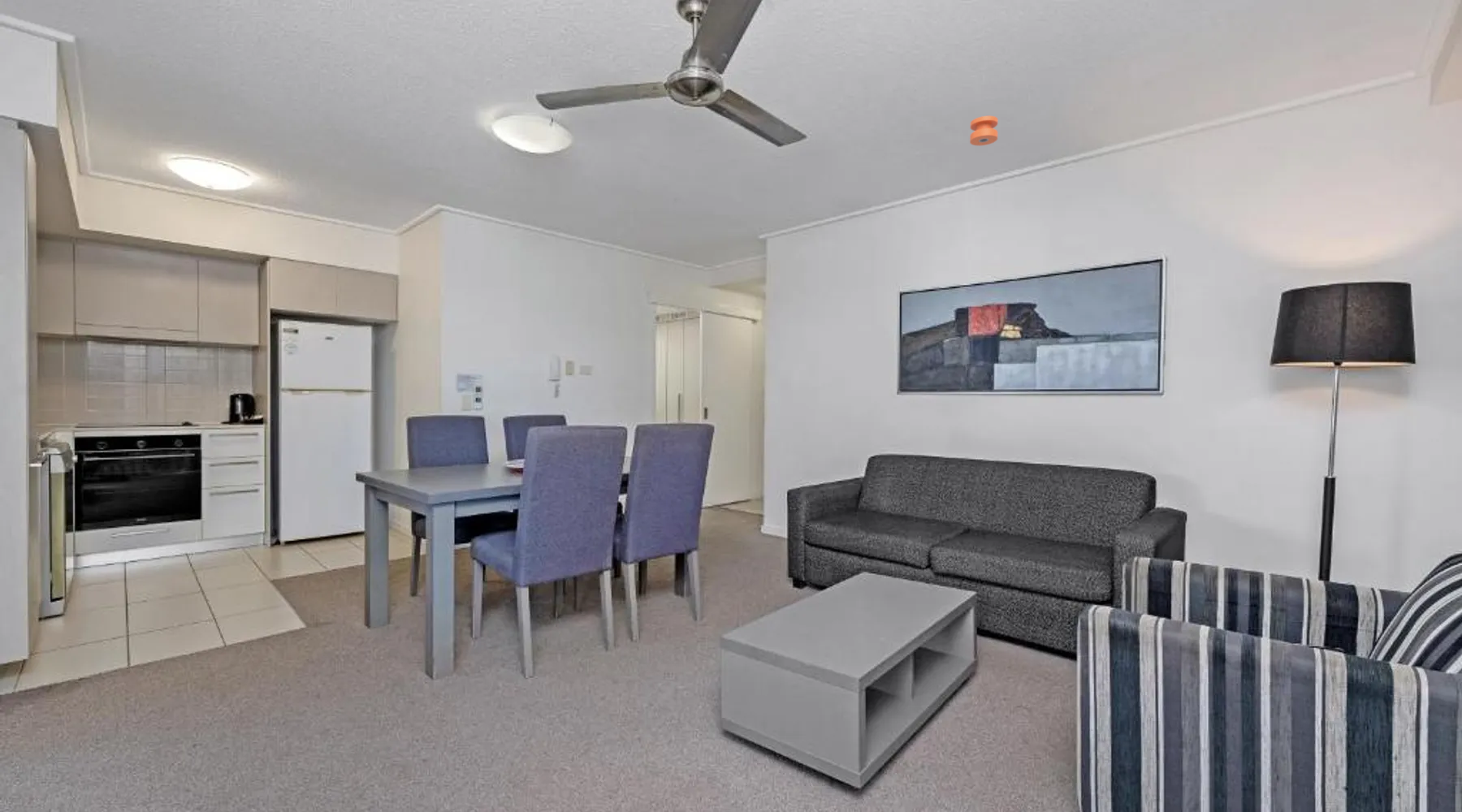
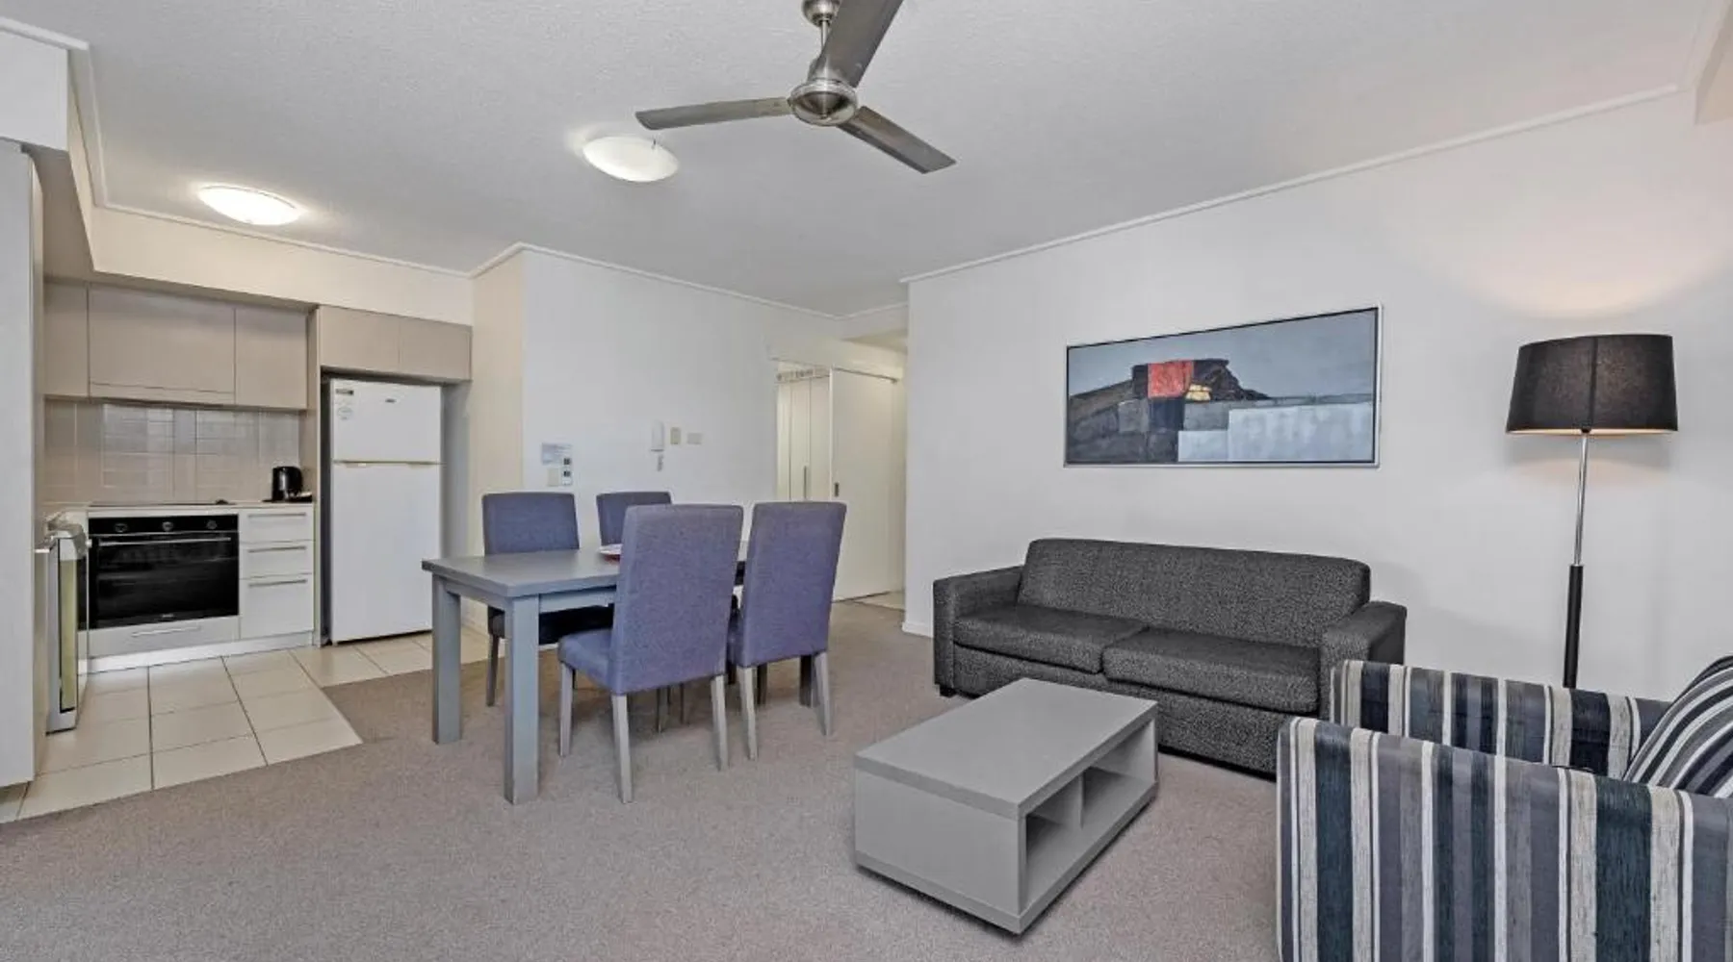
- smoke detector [969,115,998,146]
